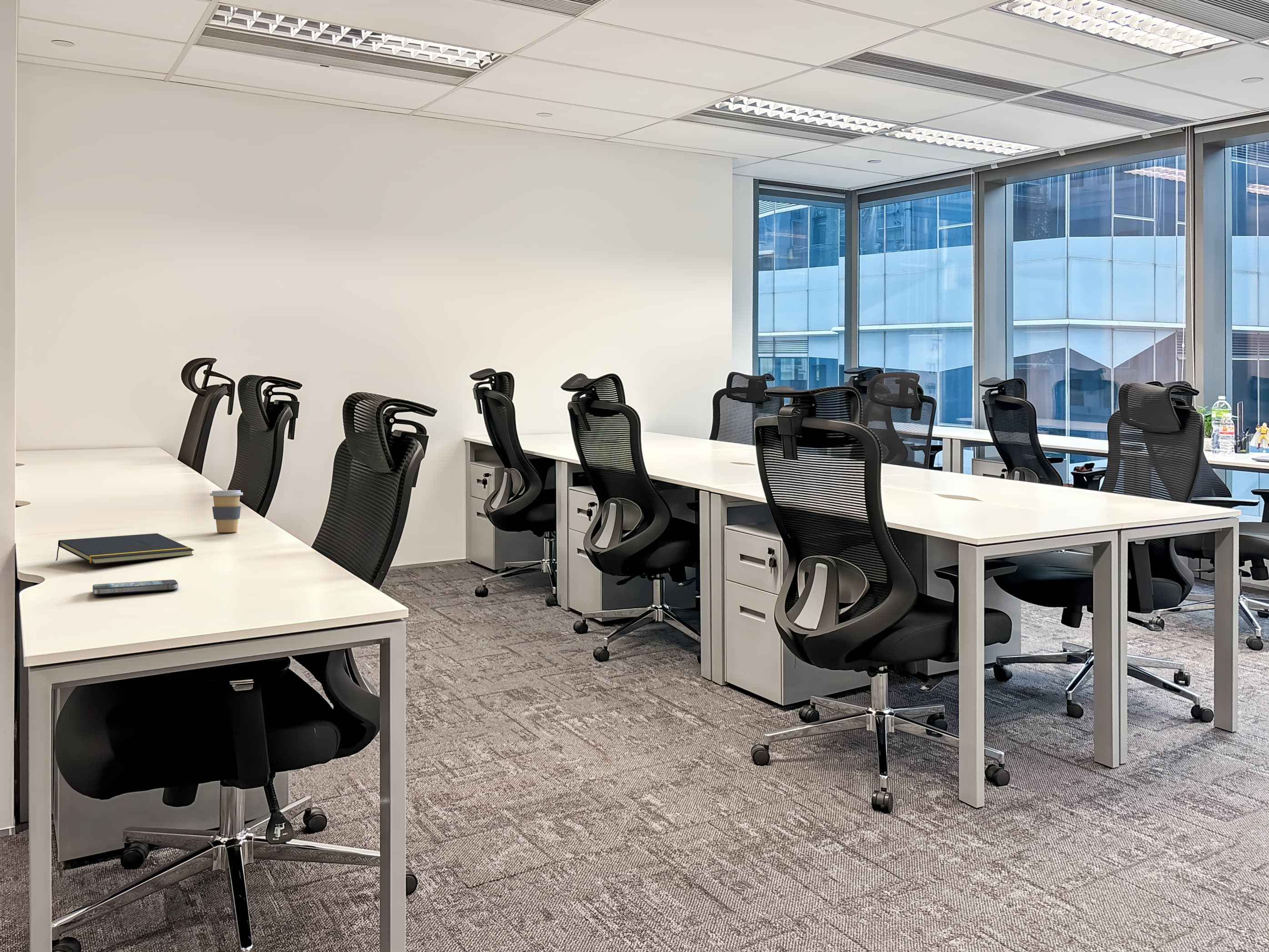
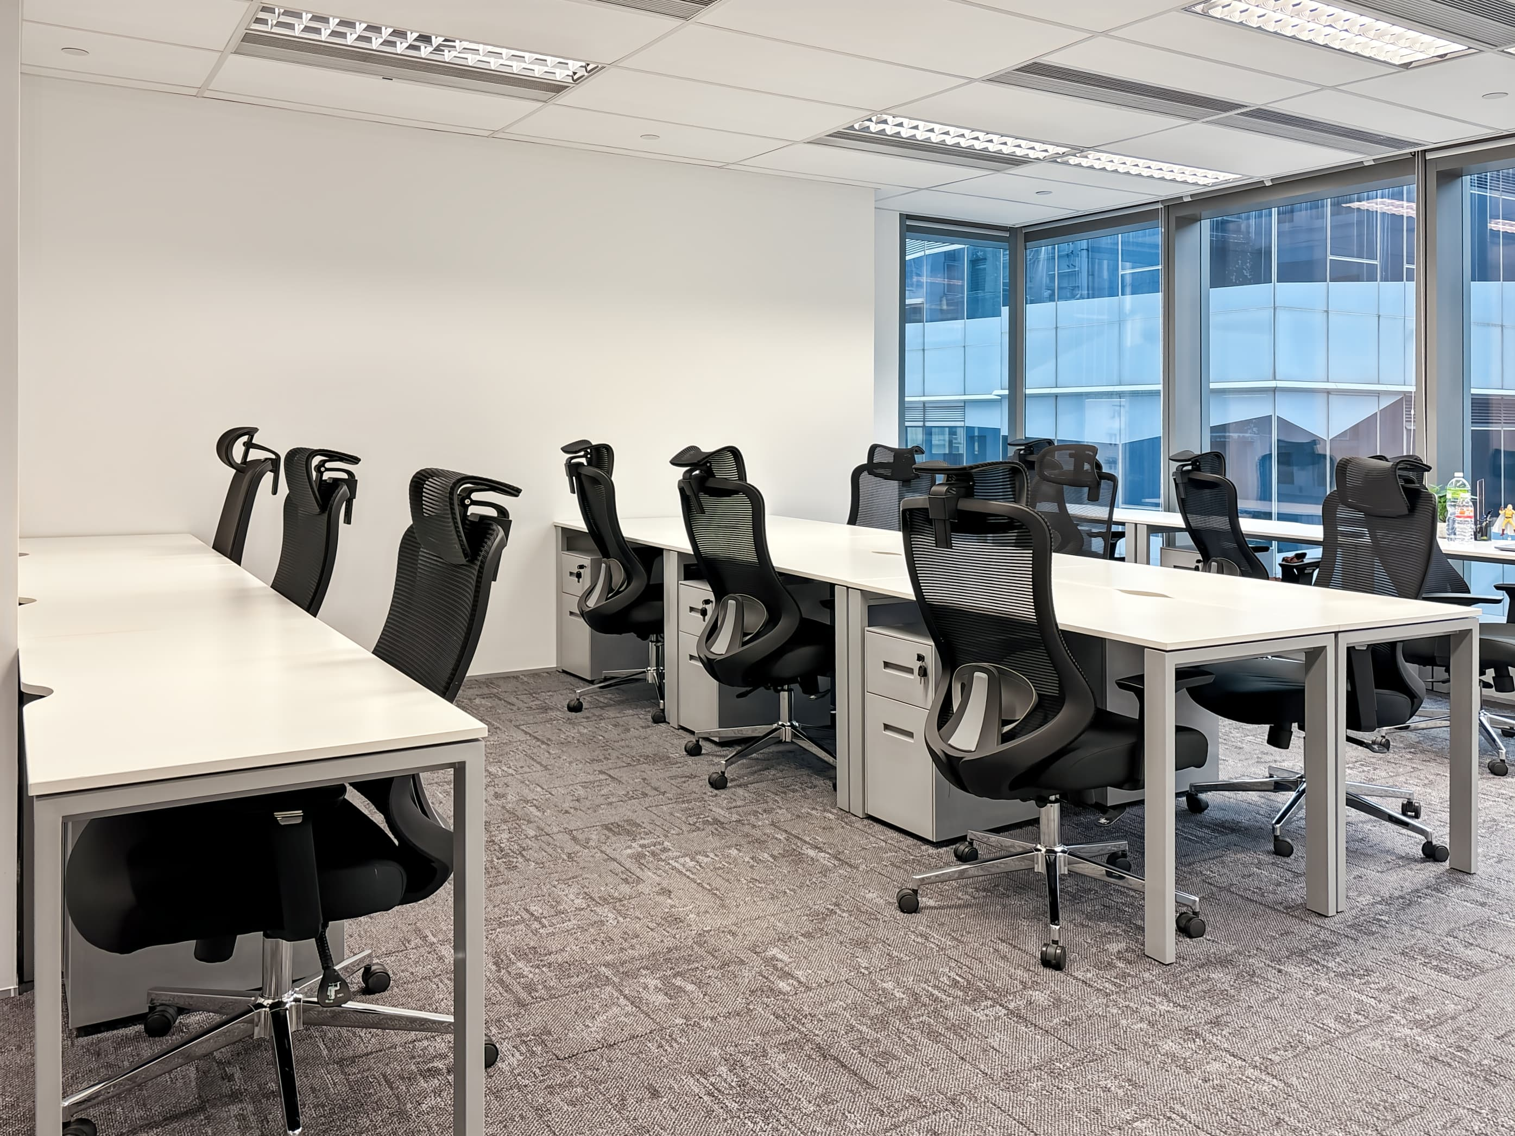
- coffee cup [210,490,243,533]
- notepad [55,533,194,565]
- smartphone [92,579,179,595]
